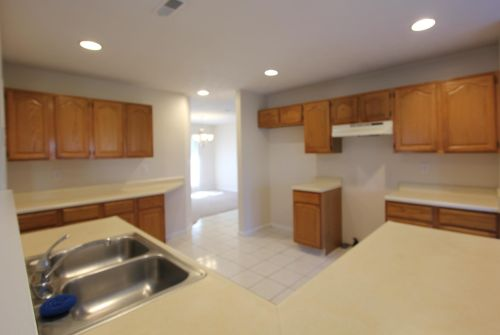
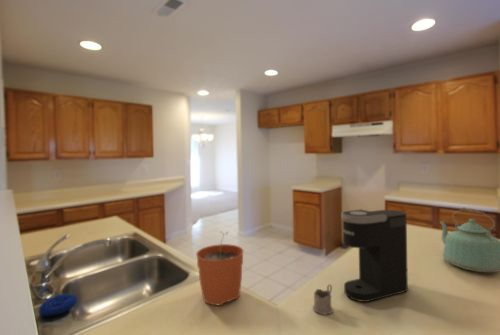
+ kettle [439,207,500,273]
+ coffee maker [340,208,409,303]
+ plant pot [195,231,245,306]
+ tea glass holder [312,283,334,315]
